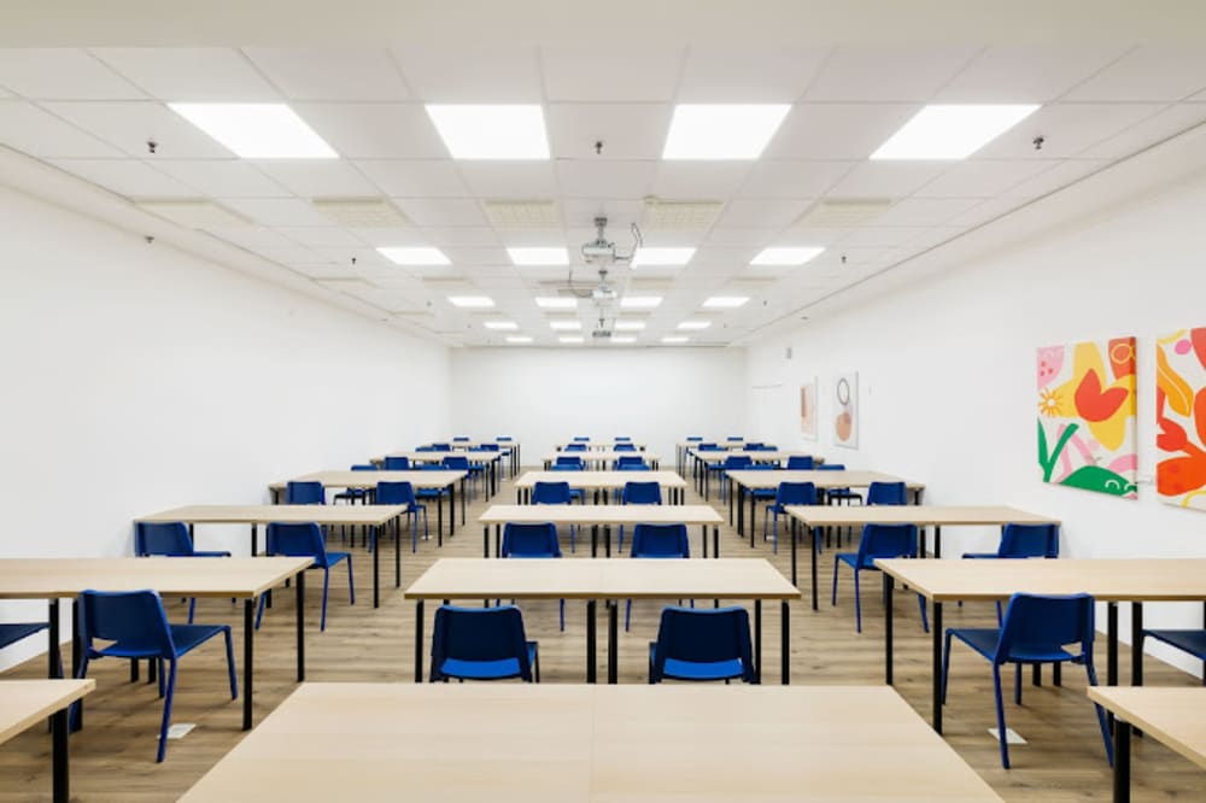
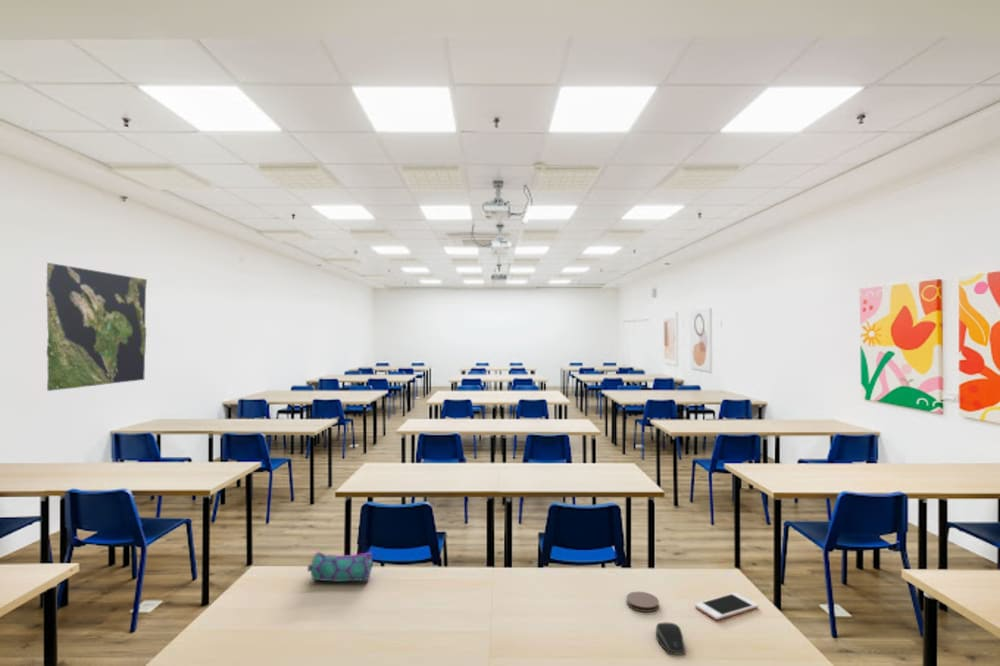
+ cell phone [694,592,759,621]
+ coaster [625,591,660,613]
+ pencil case [306,550,373,583]
+ world map [45,261,148,392]
+ computer mouse [655,621,686,656]
